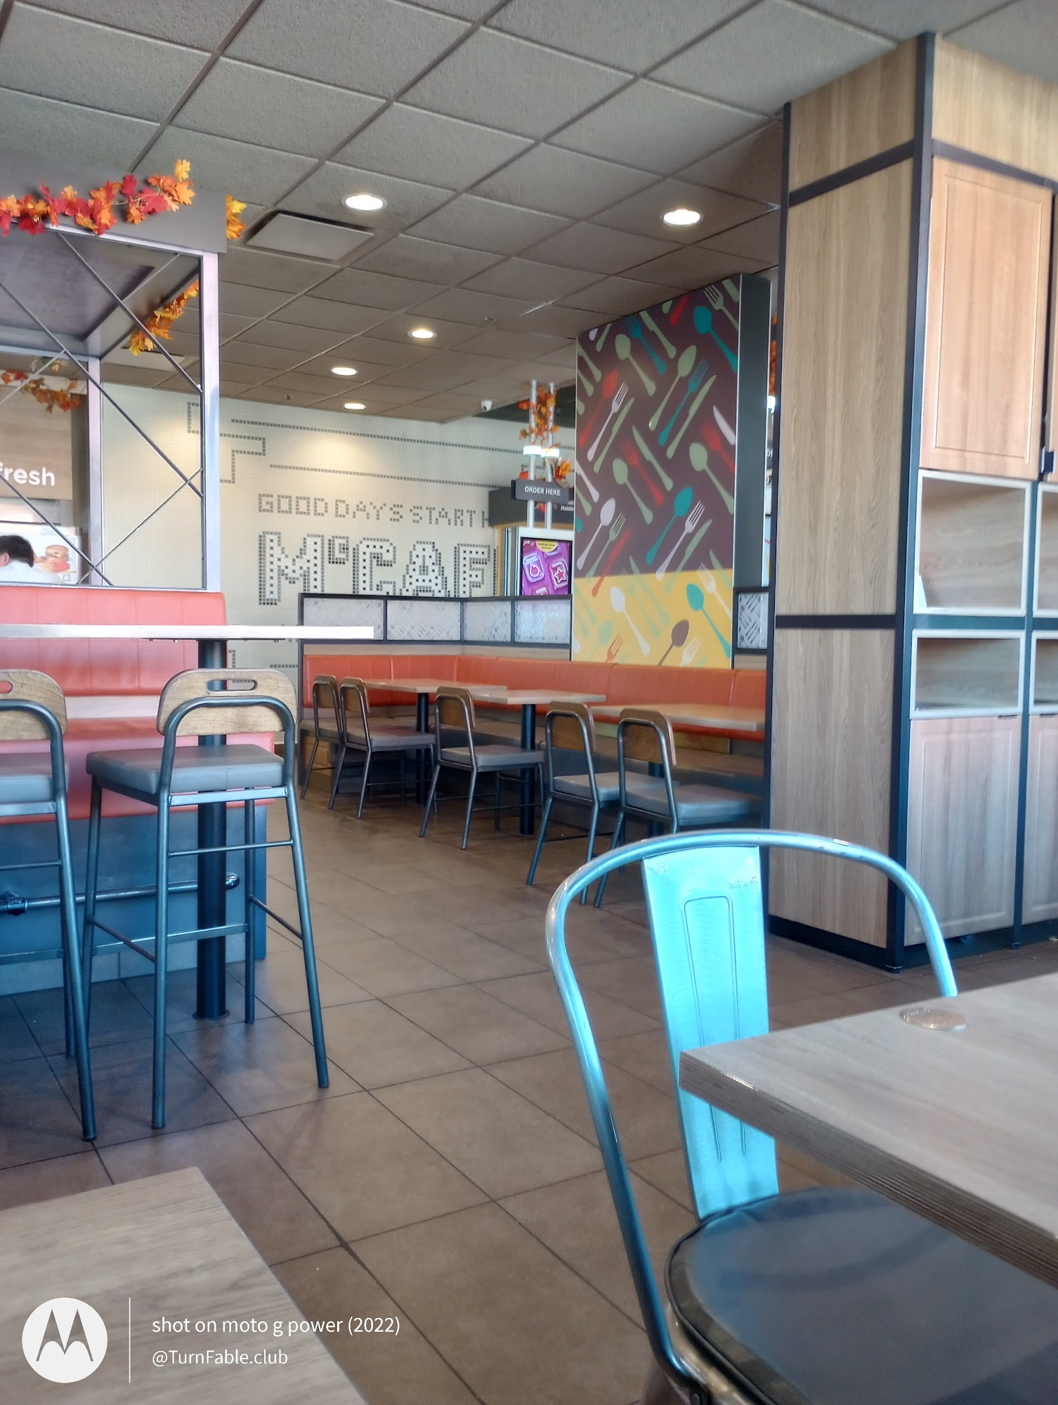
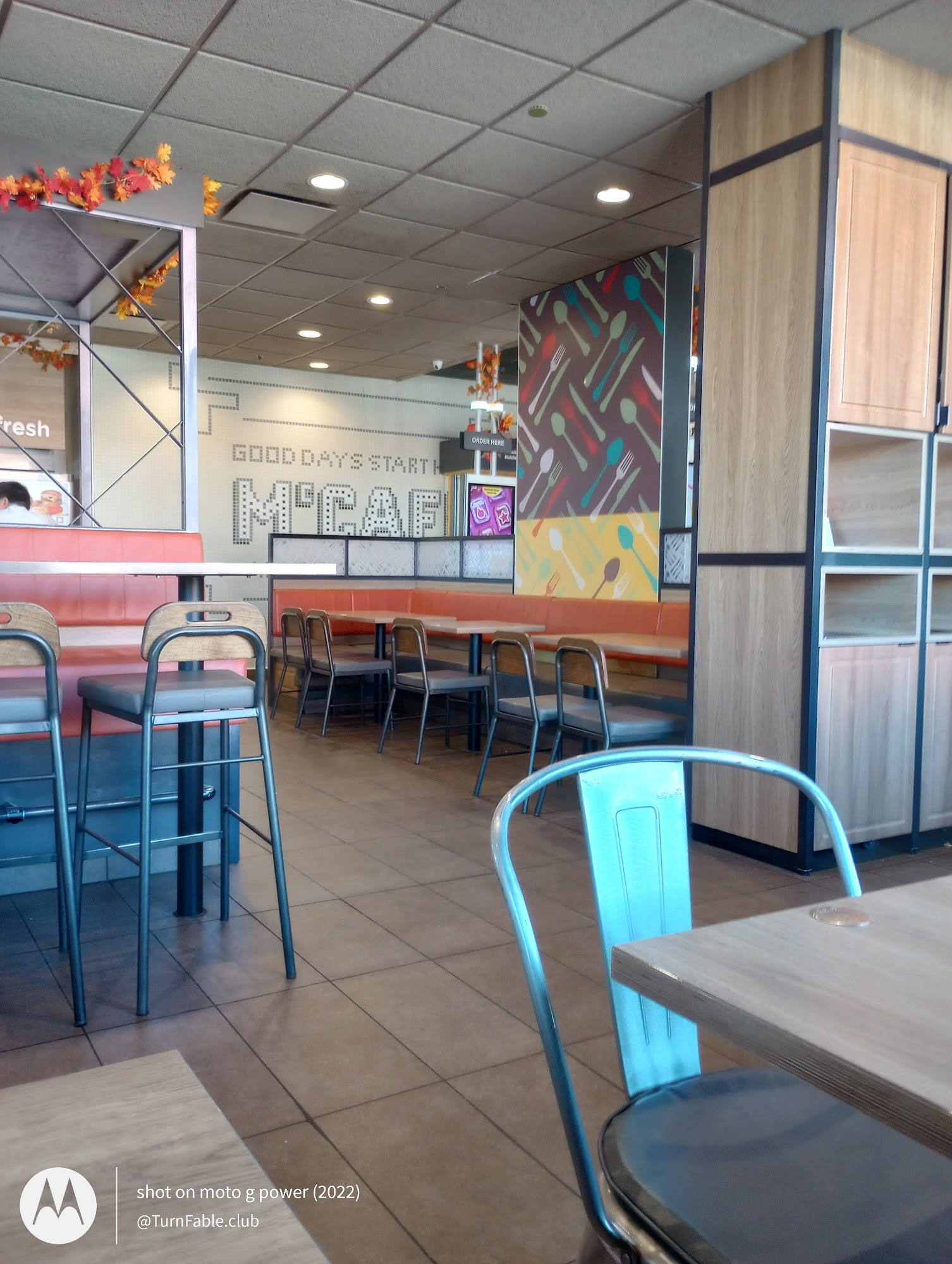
+ smoke detector [527,104,549,118]
